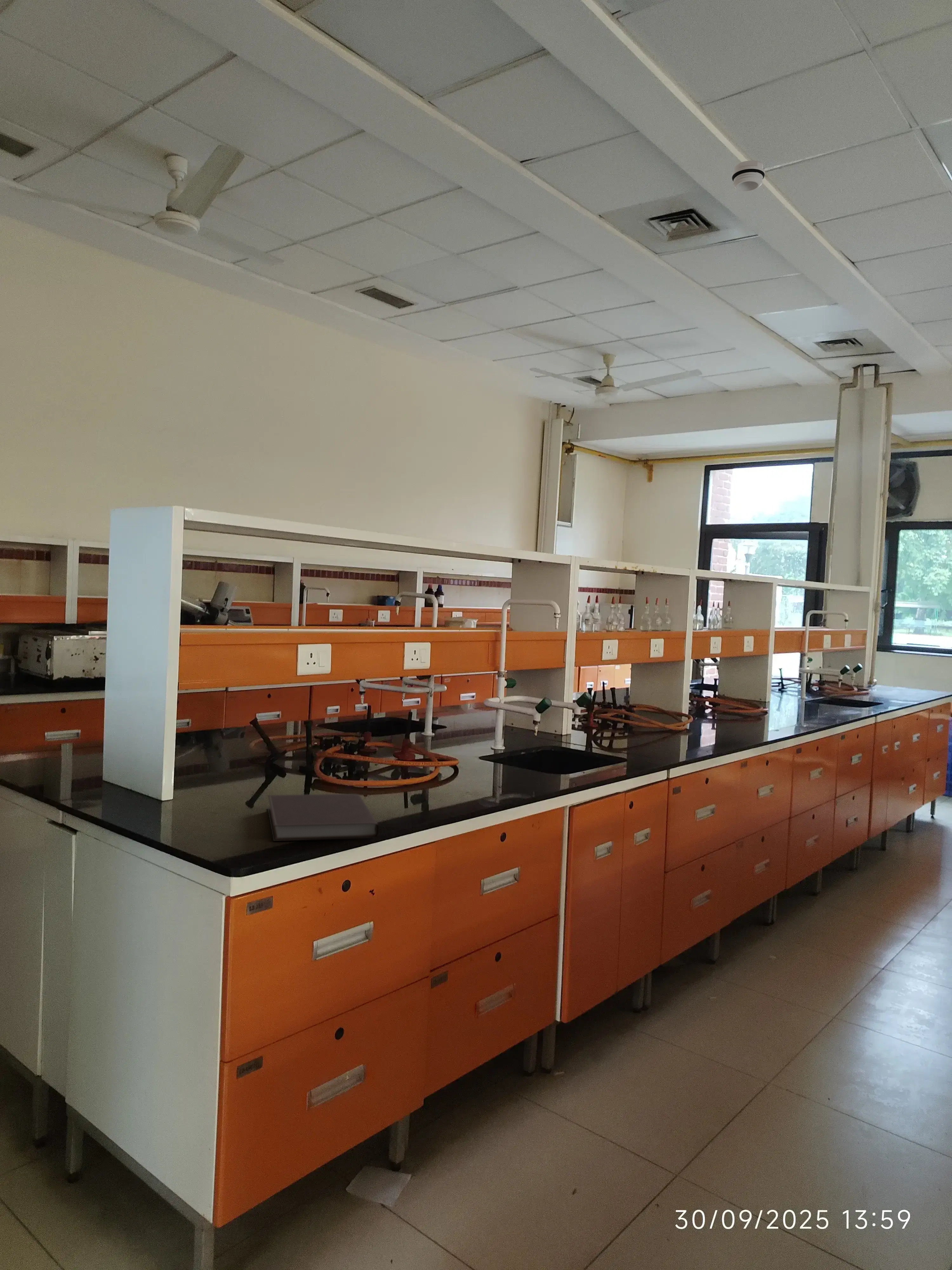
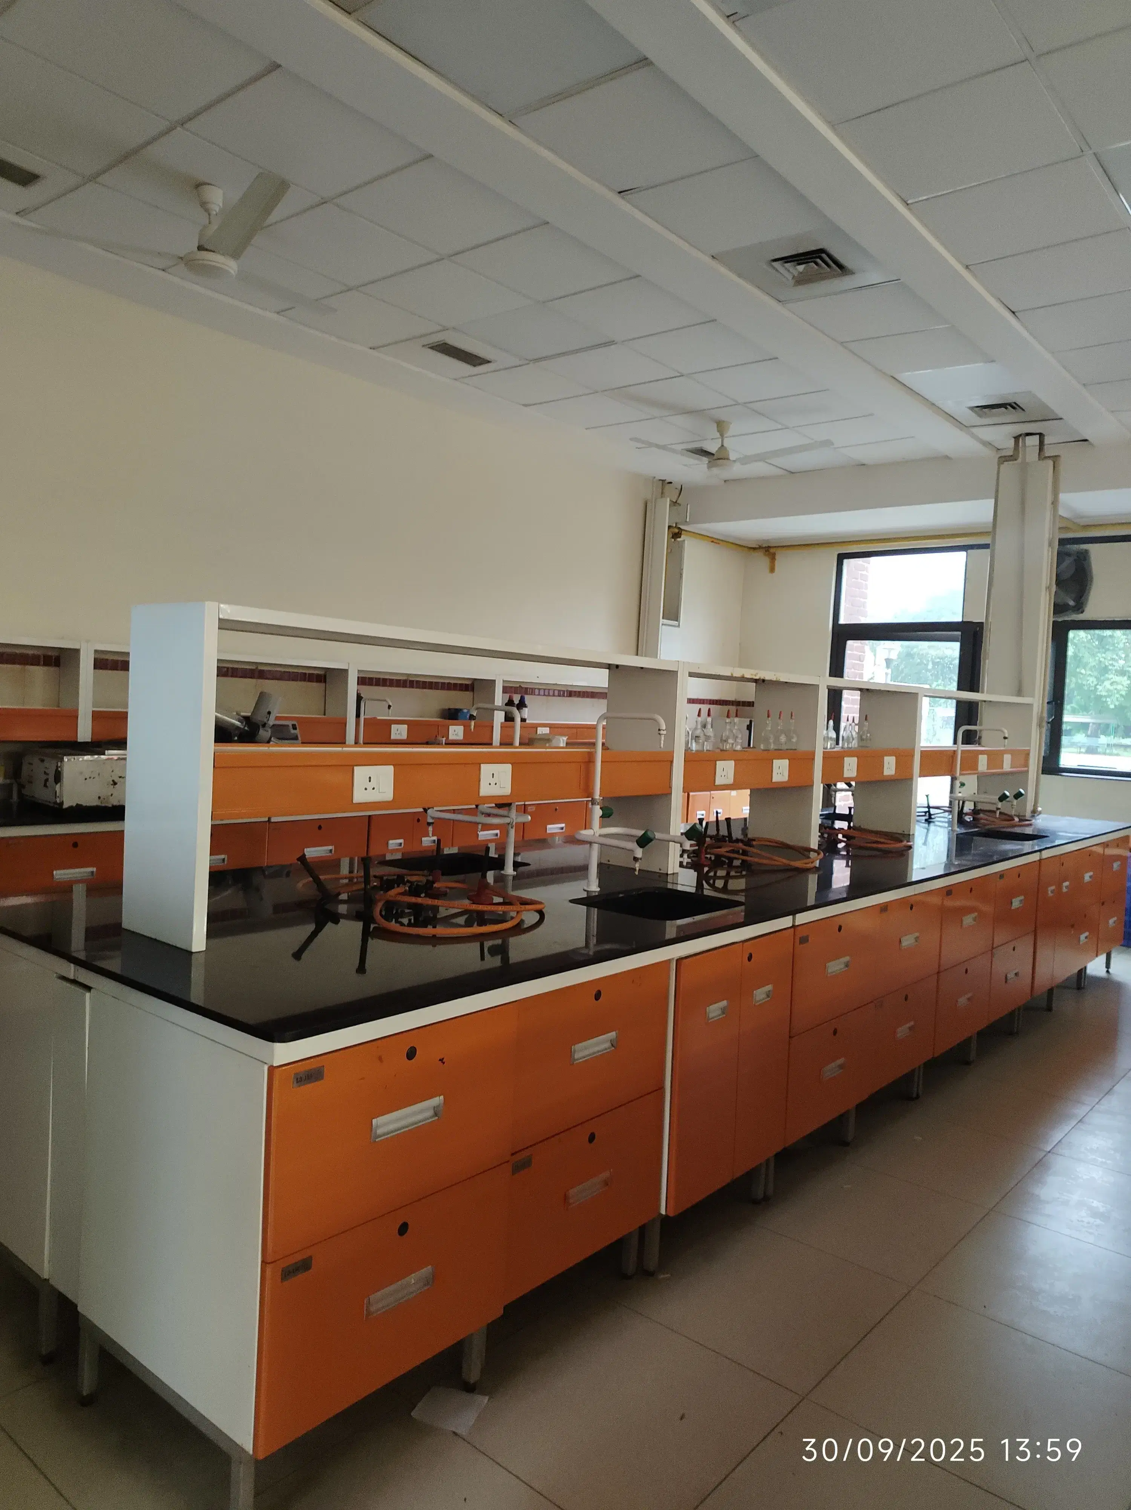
- notebook [267,793,379,841]
- smoke detector [731,160,765,192]
